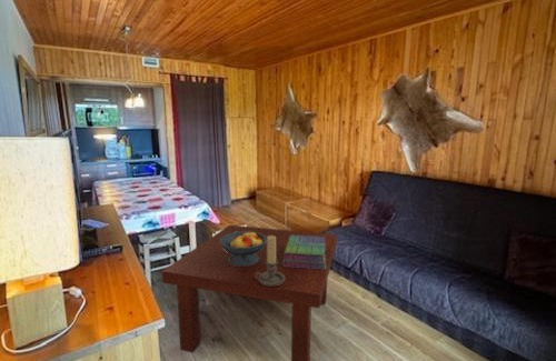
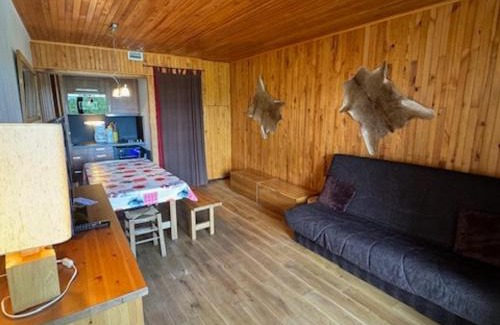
- candle holder [256,235,285,285]
- coffee table [160,224,338,361]
- stack of books [282,235,326,269]
- fruit bowl [220,232,267,265]
